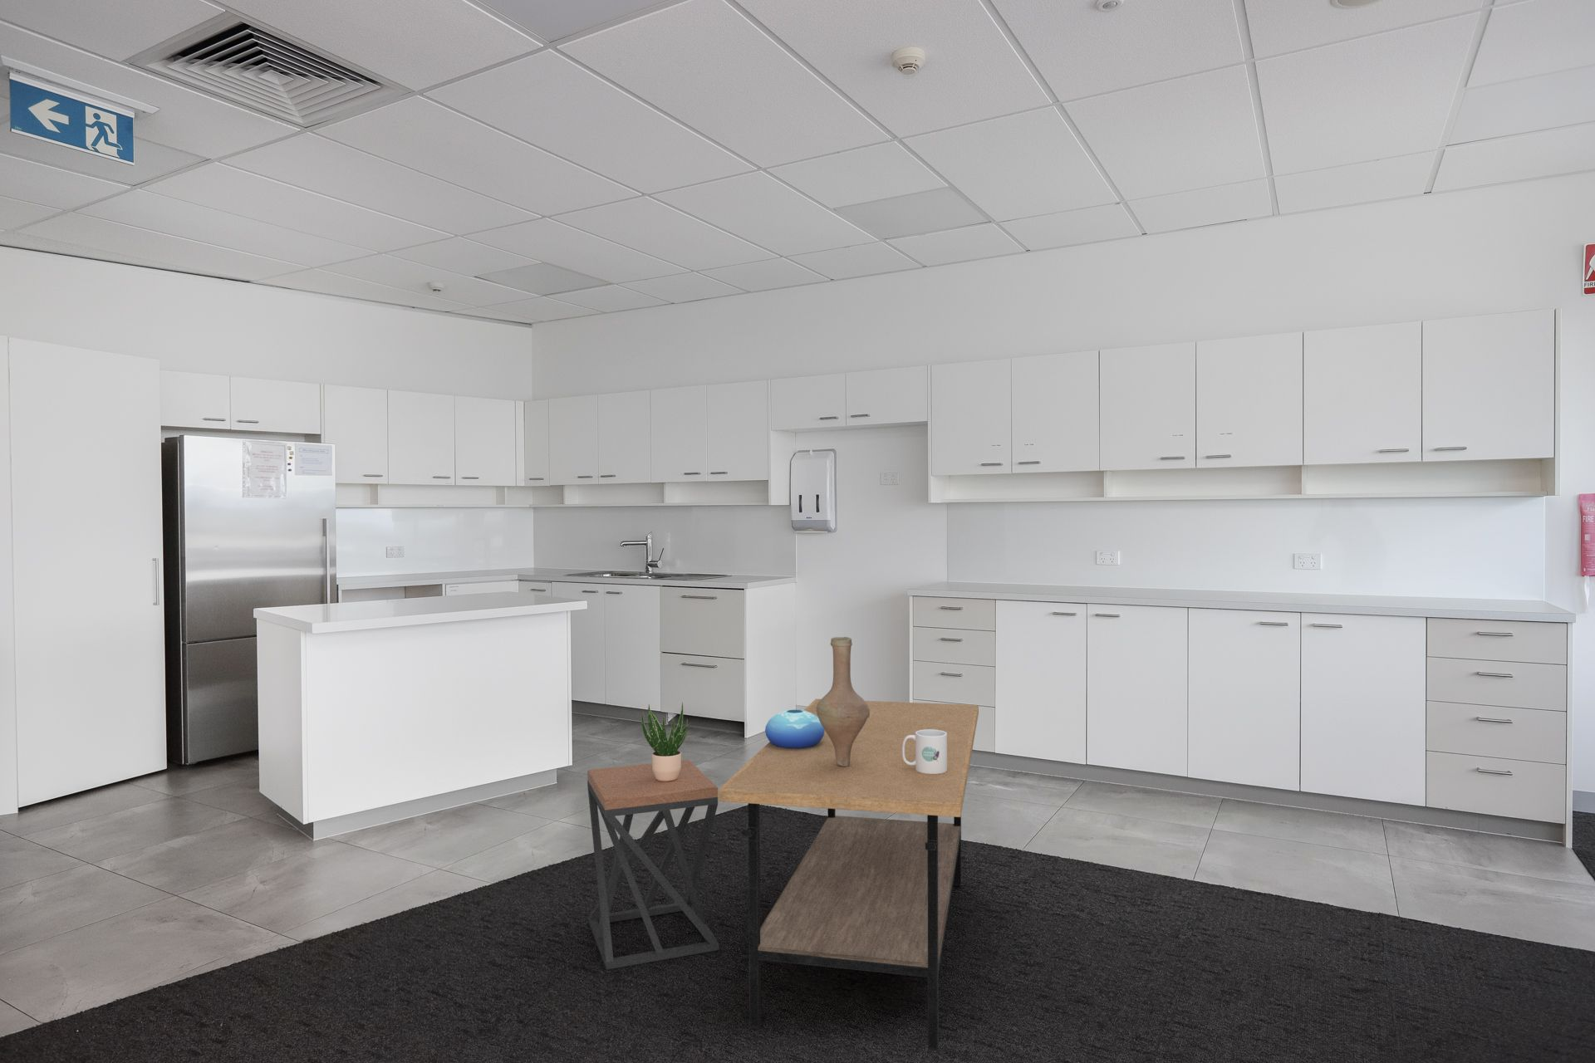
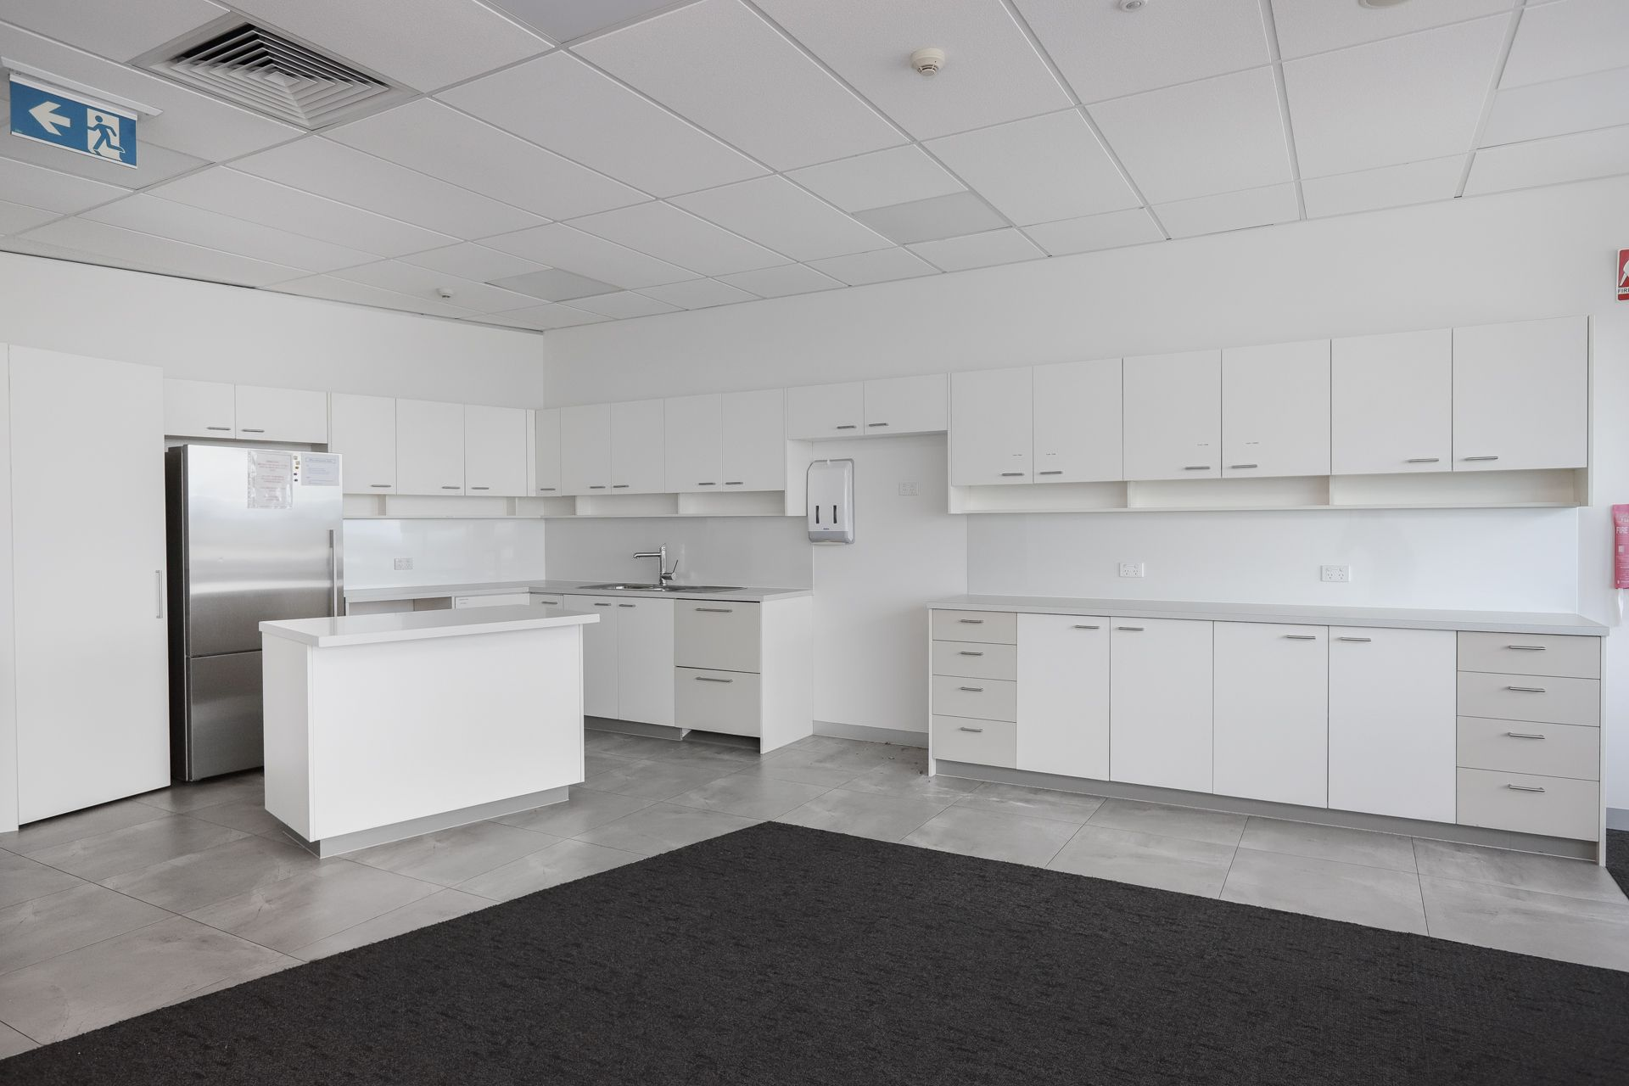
- mug [902,730,947,774]
- stool [586,759,719,970]
- potted plant [641,701,691,782]
- bowl [764,709,825,749]
- coffee table [718,699,979,1051]
- vase [815,636,870,766]
